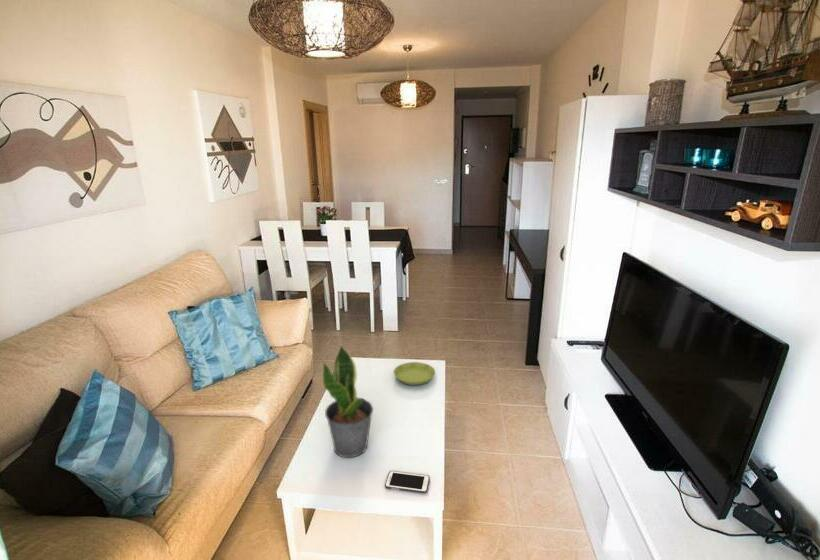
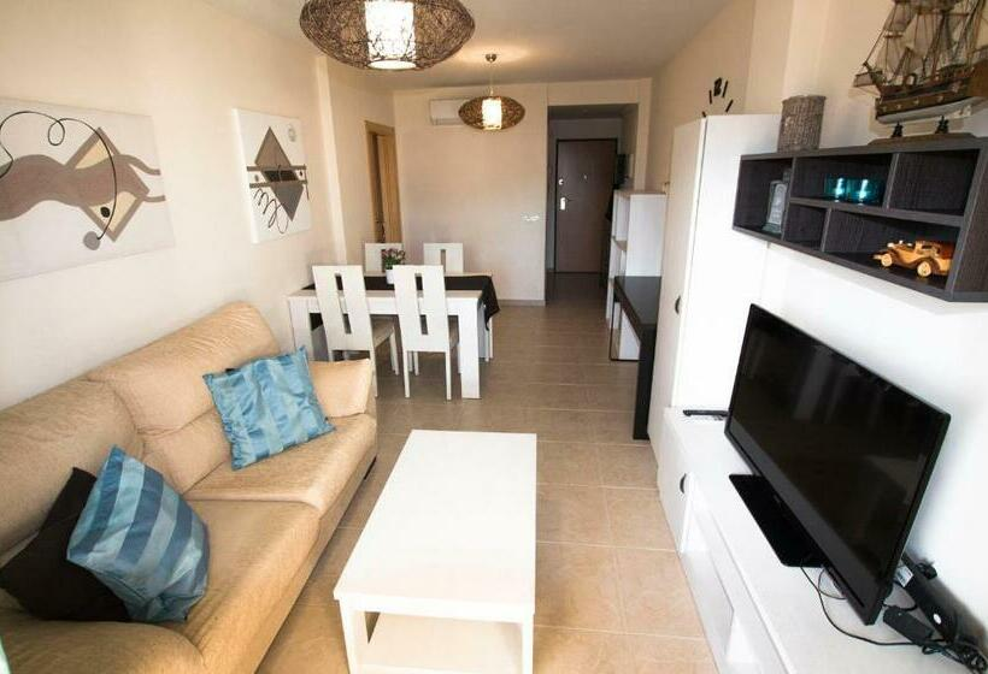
- cell phone [384,470,431,494]
- potted plant [322,344,374,459]
- saucer [393,361,436,386]
